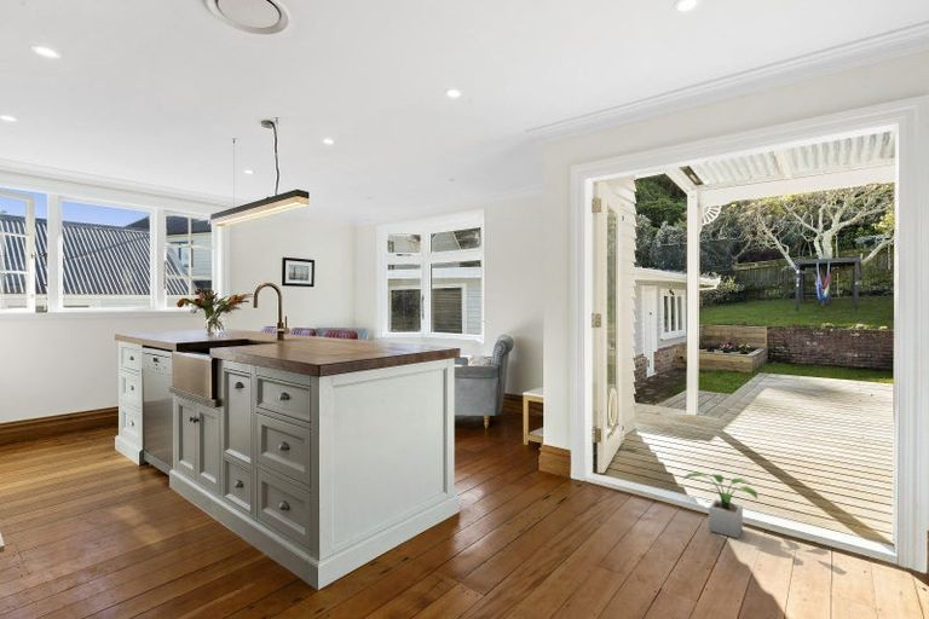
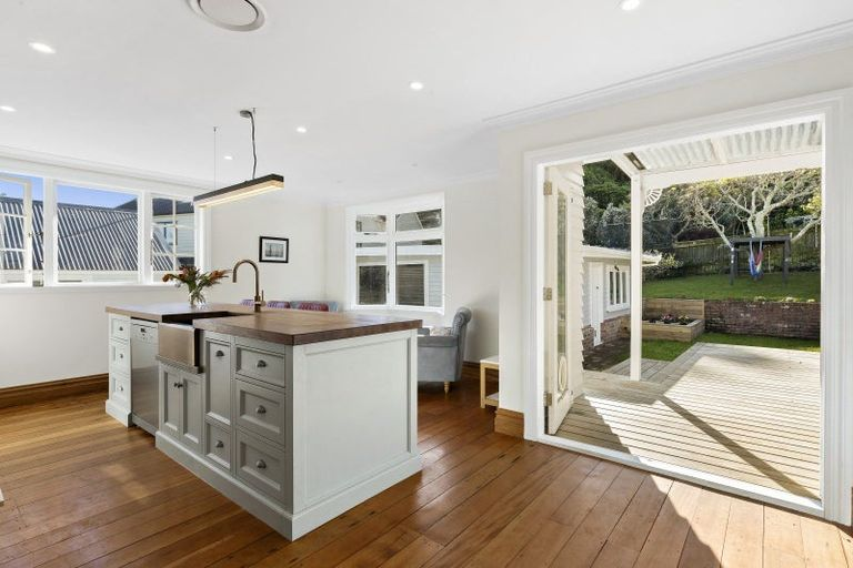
- potted plant [682,472,758,539]
